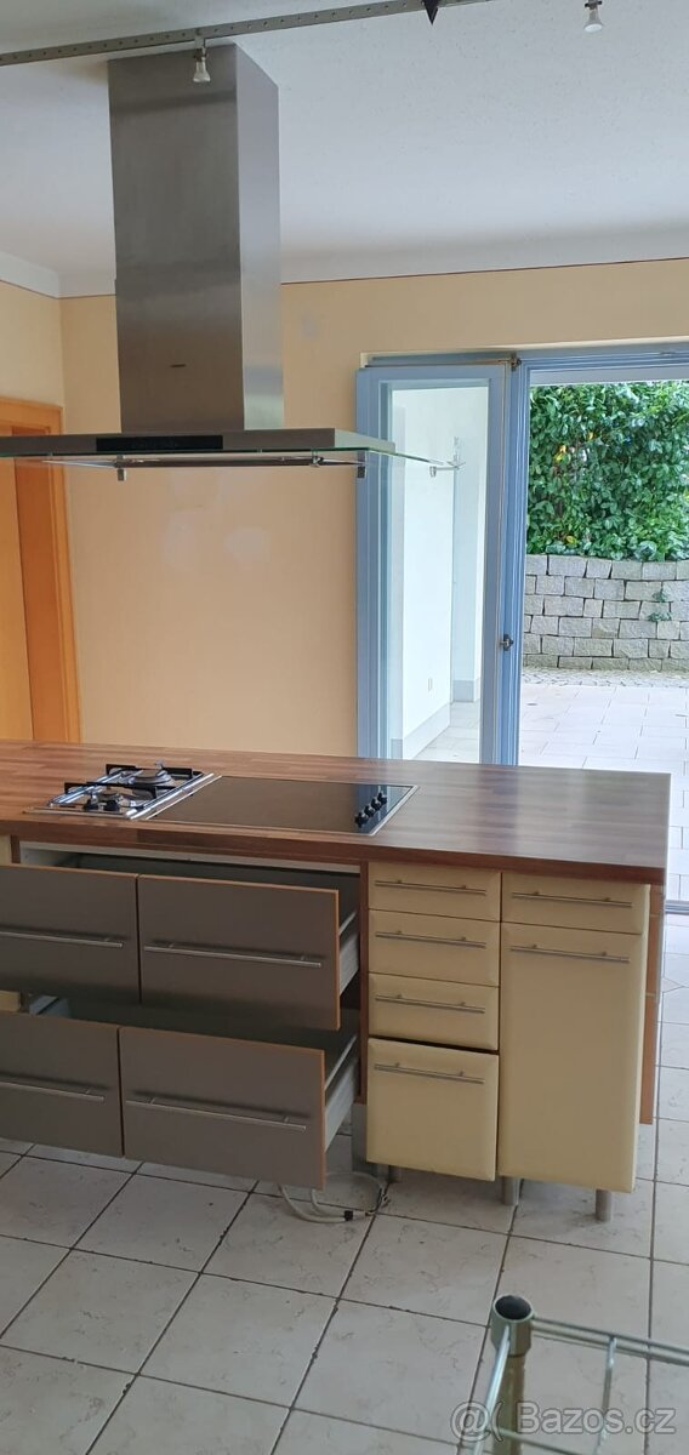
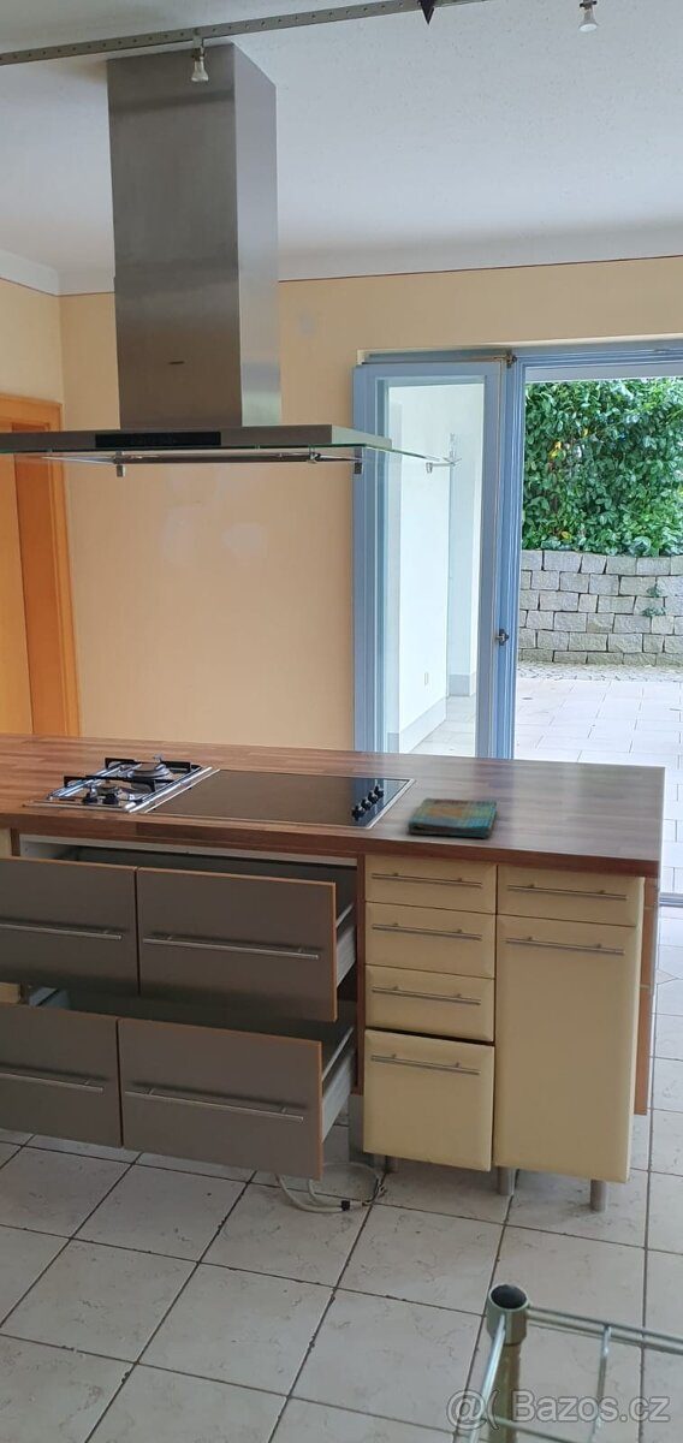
+ dish towel [406,797,498,839]
